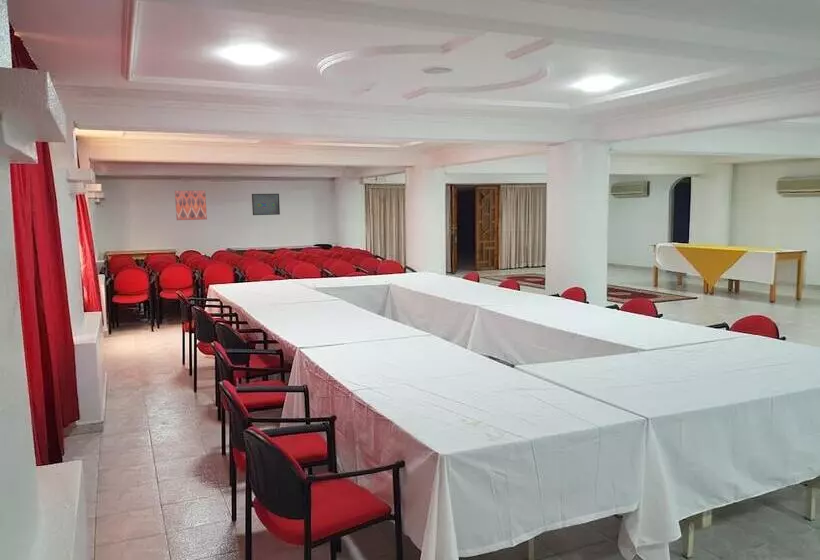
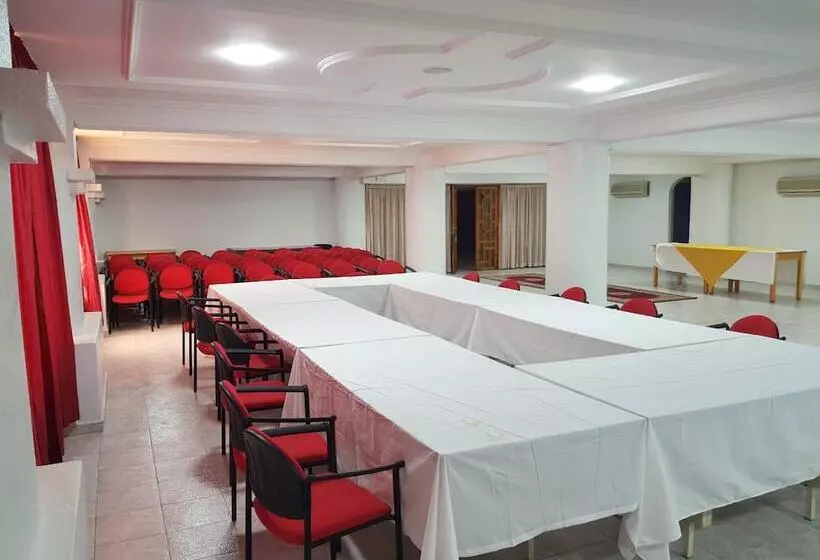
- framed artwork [251,193,281,216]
- wall art [174,189,208,221]
